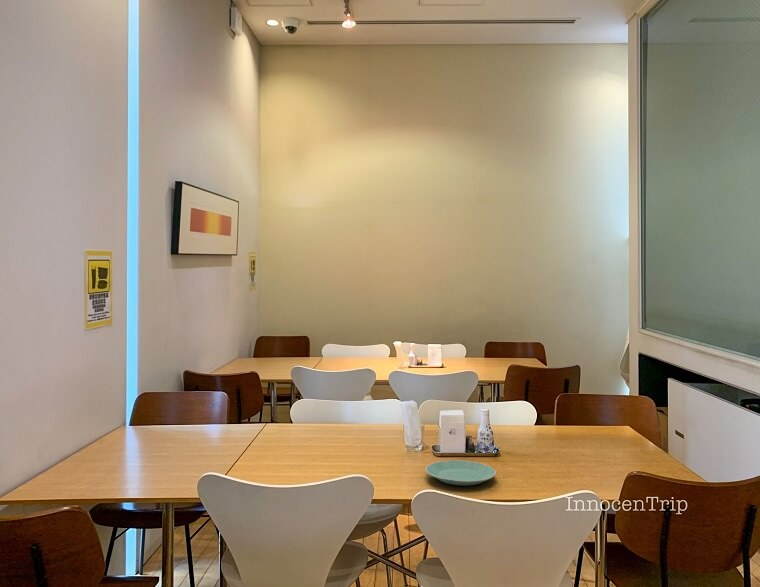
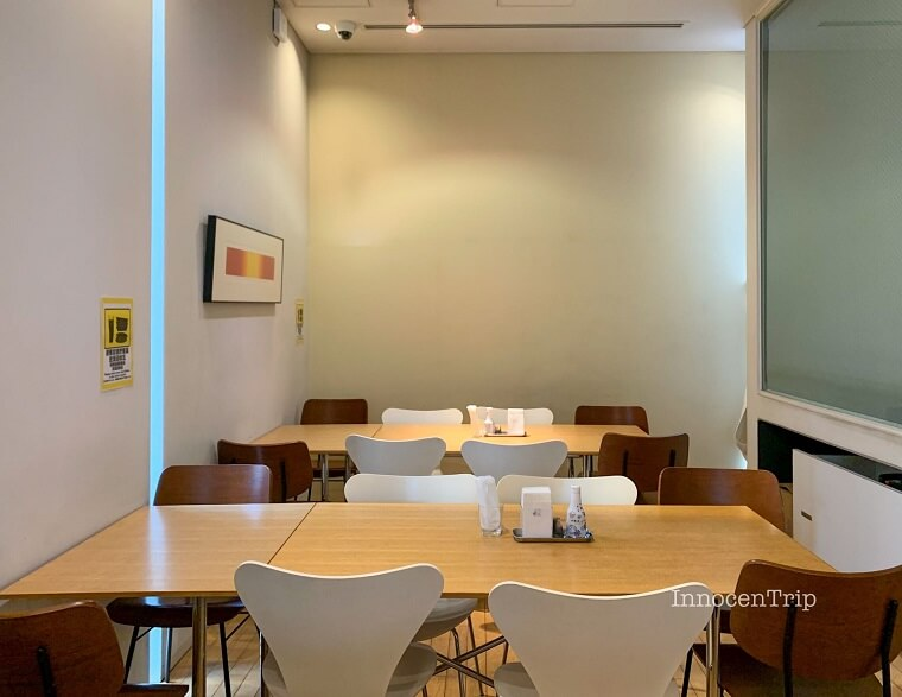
- plate [424,459,497,486]
